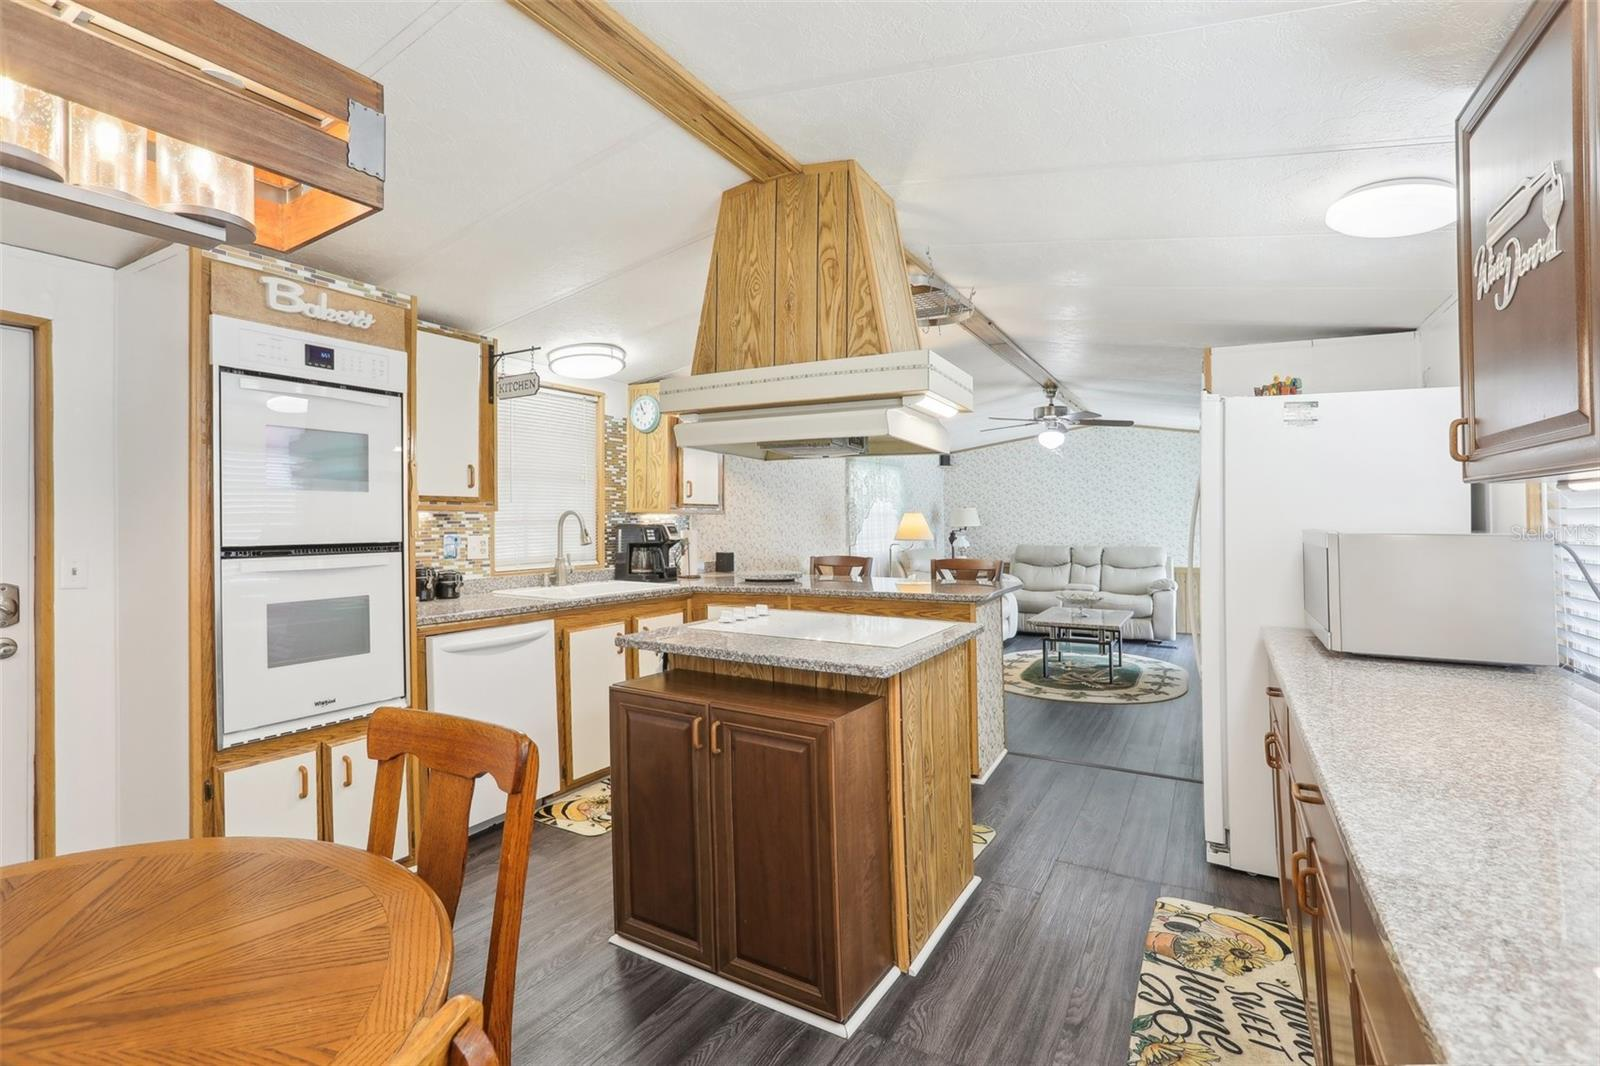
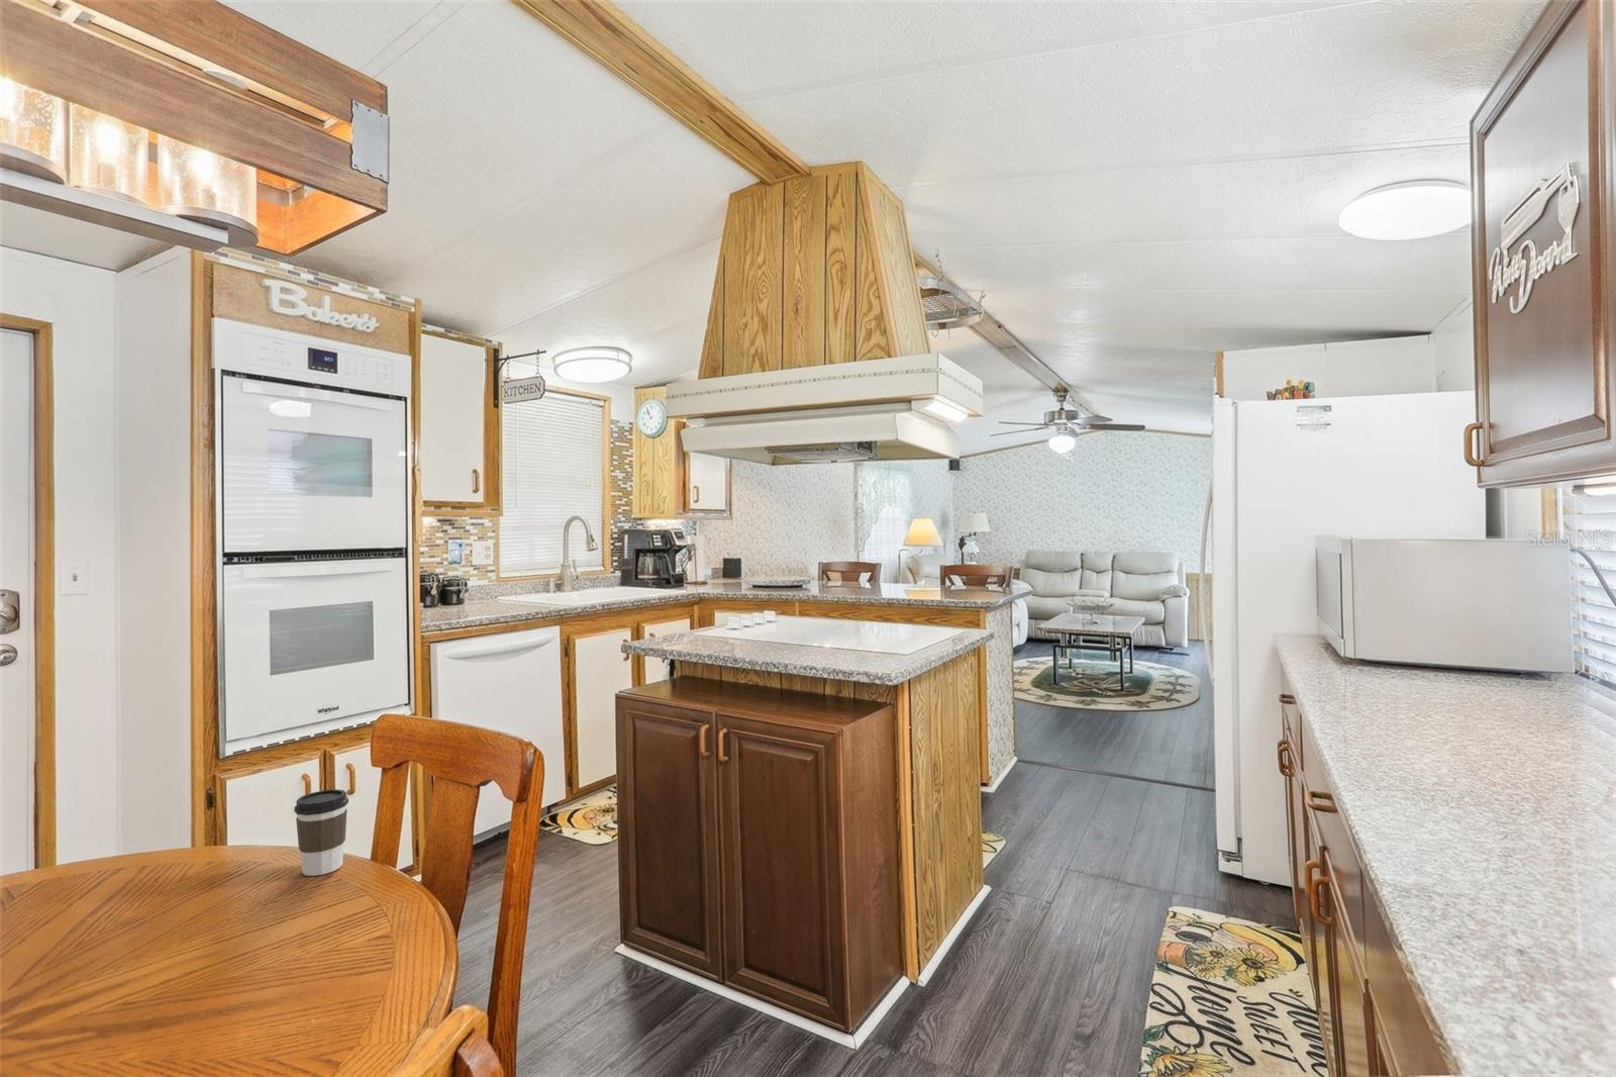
+ coffee cup [293,789,350,877]
